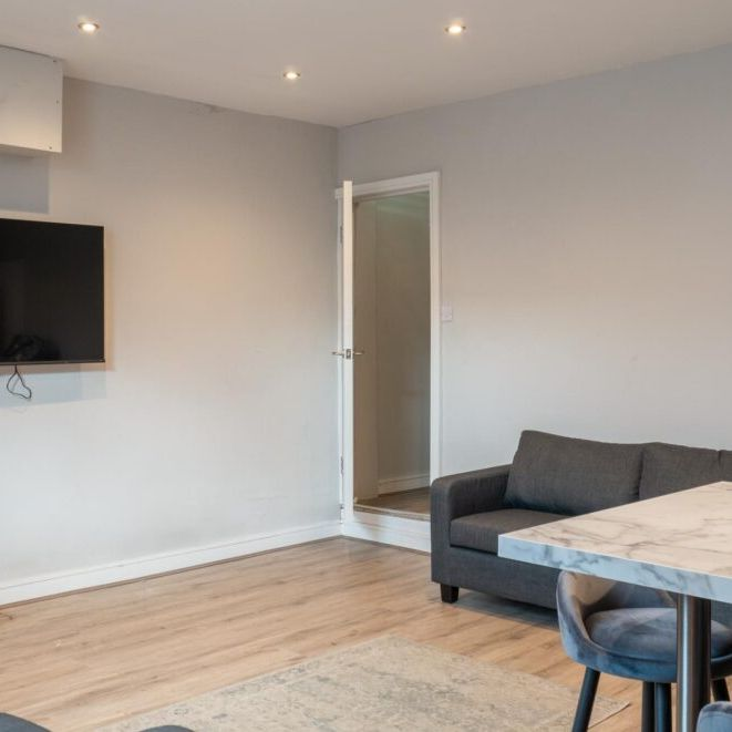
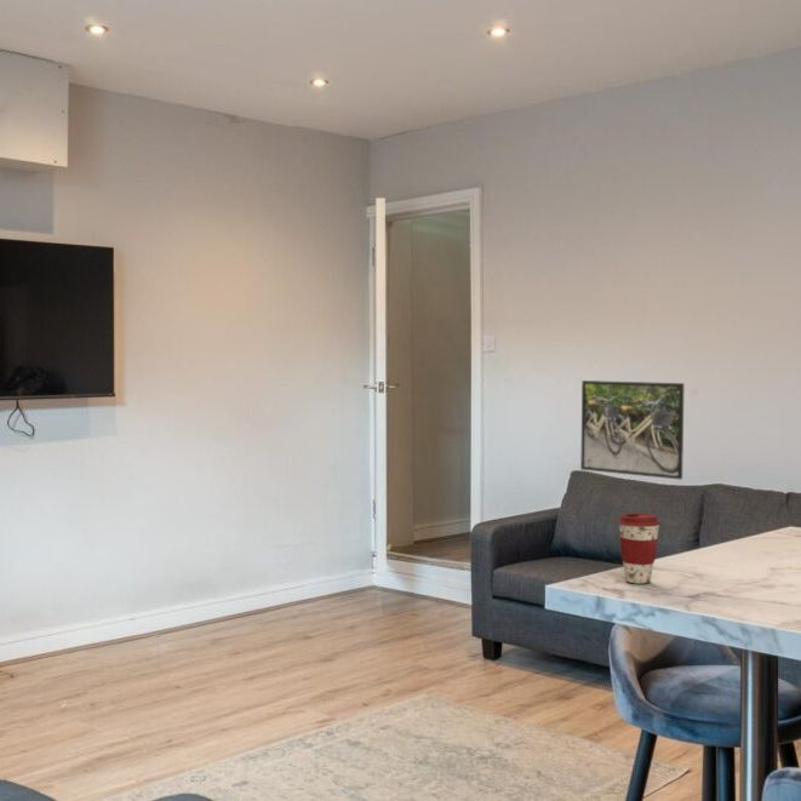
+ coffee cup [617,513,662,585]
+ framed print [579,379,686,481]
